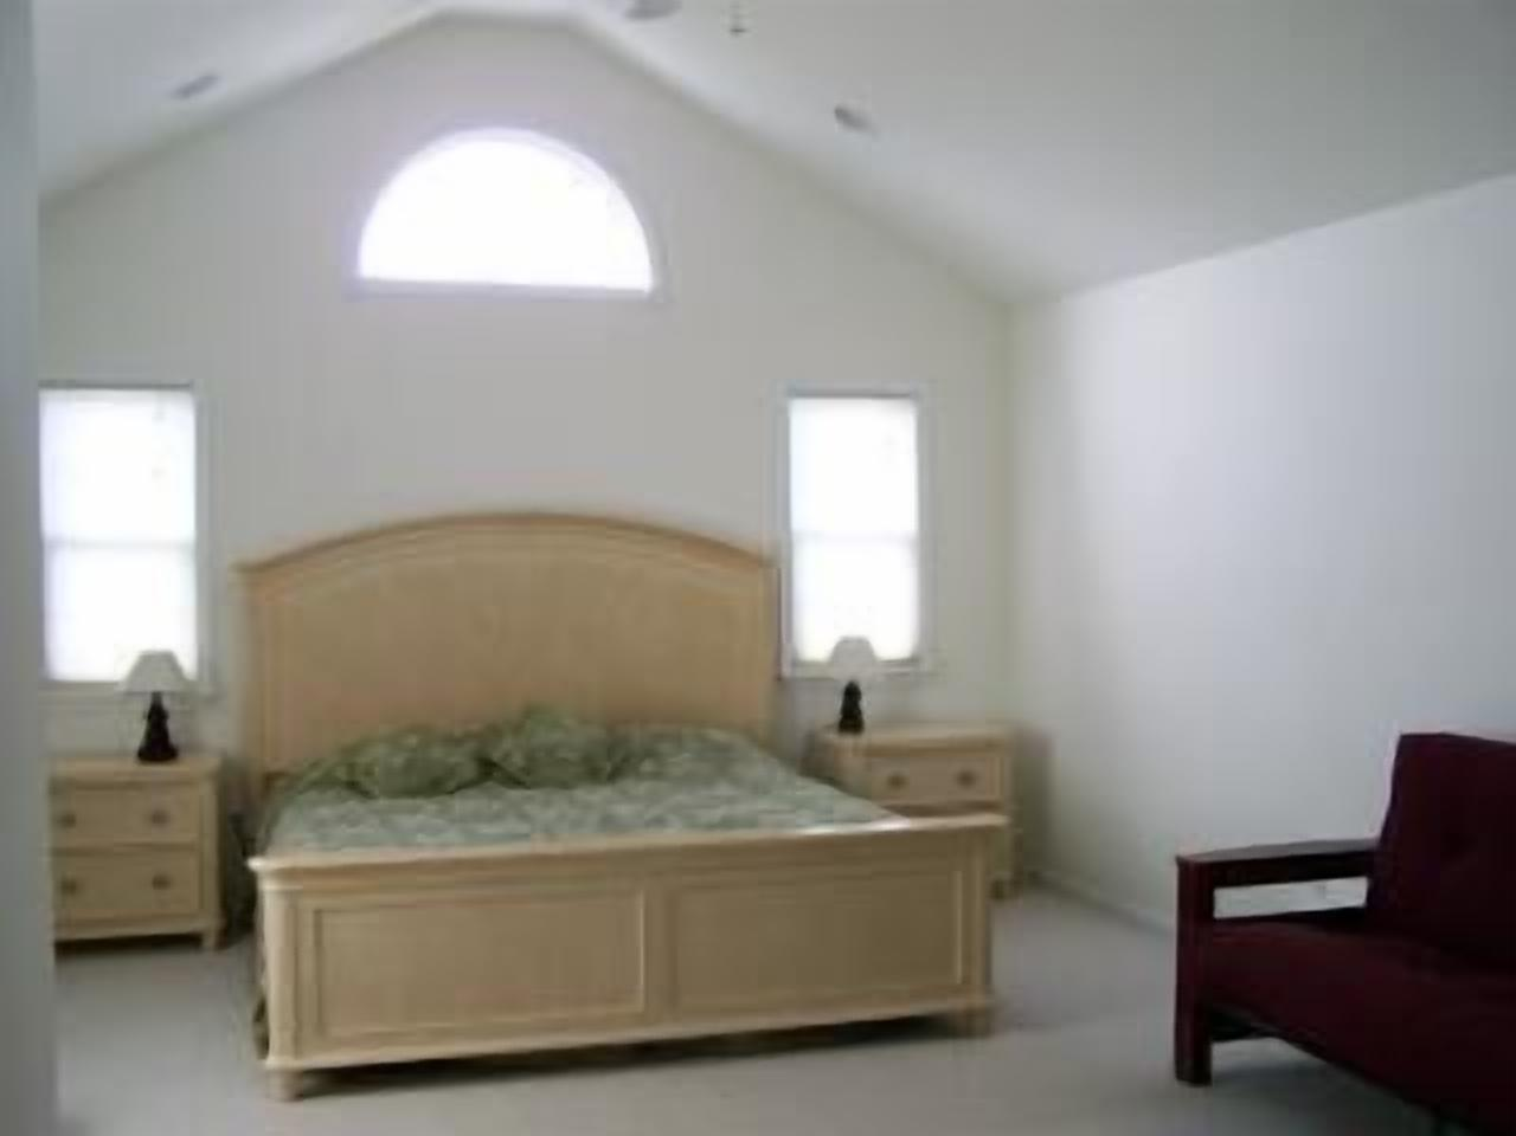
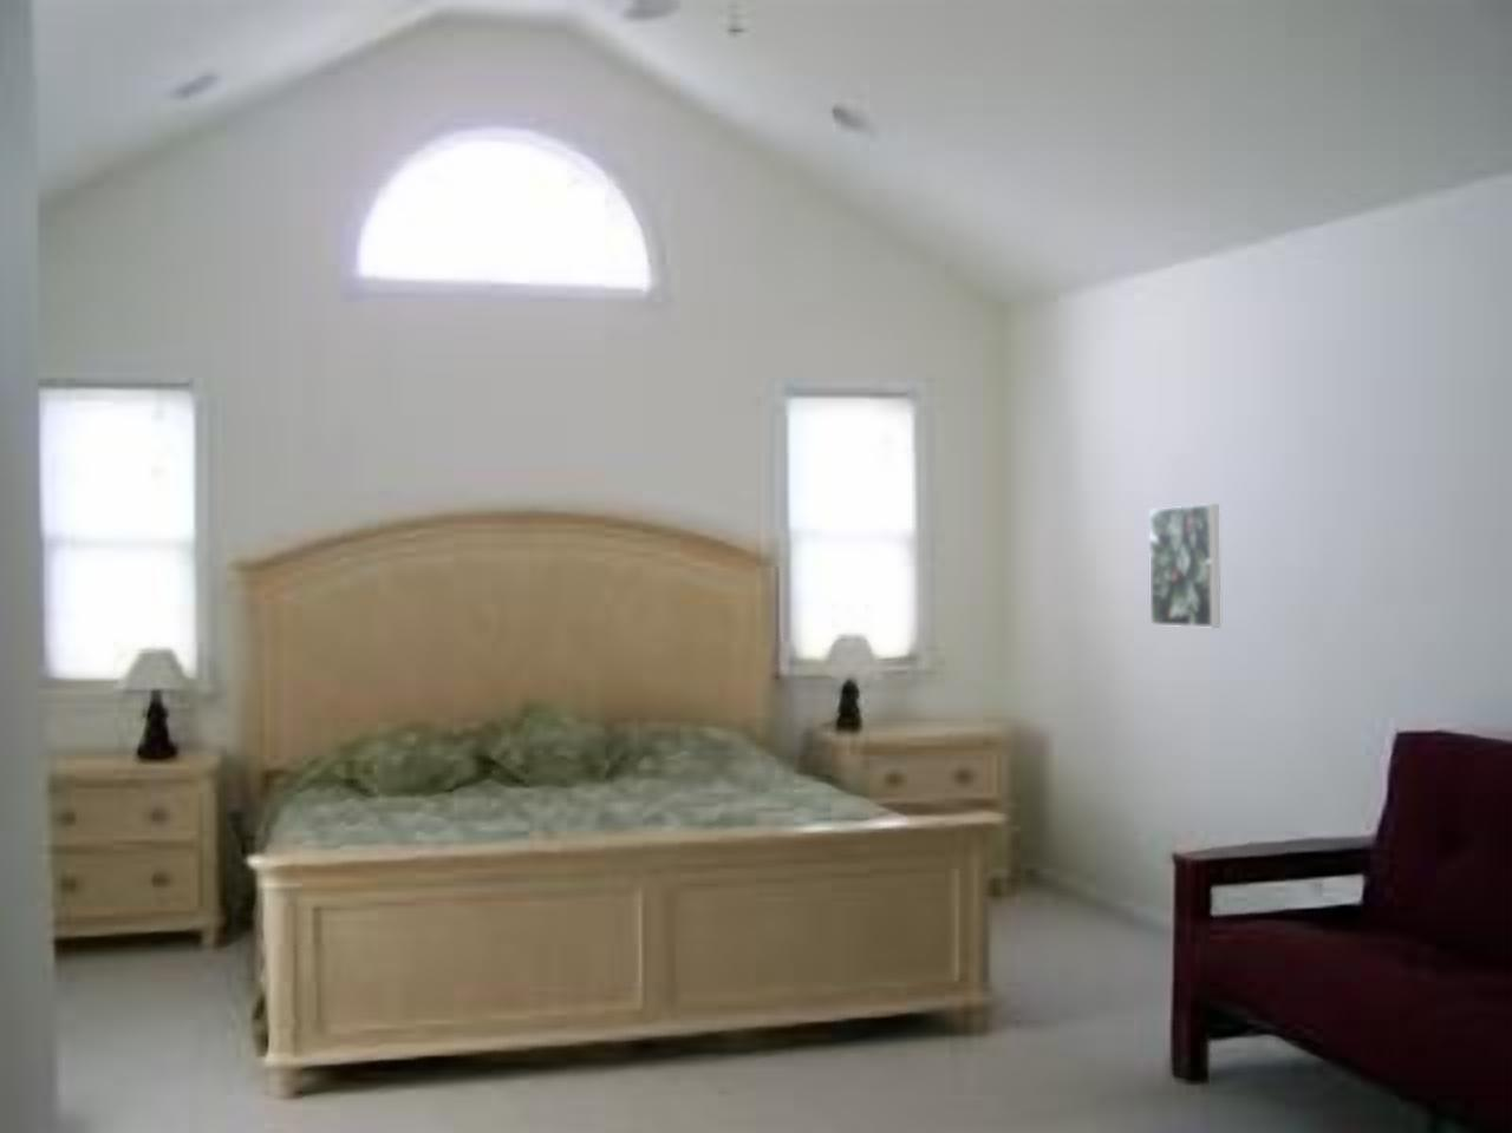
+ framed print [1148,502,1222,630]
